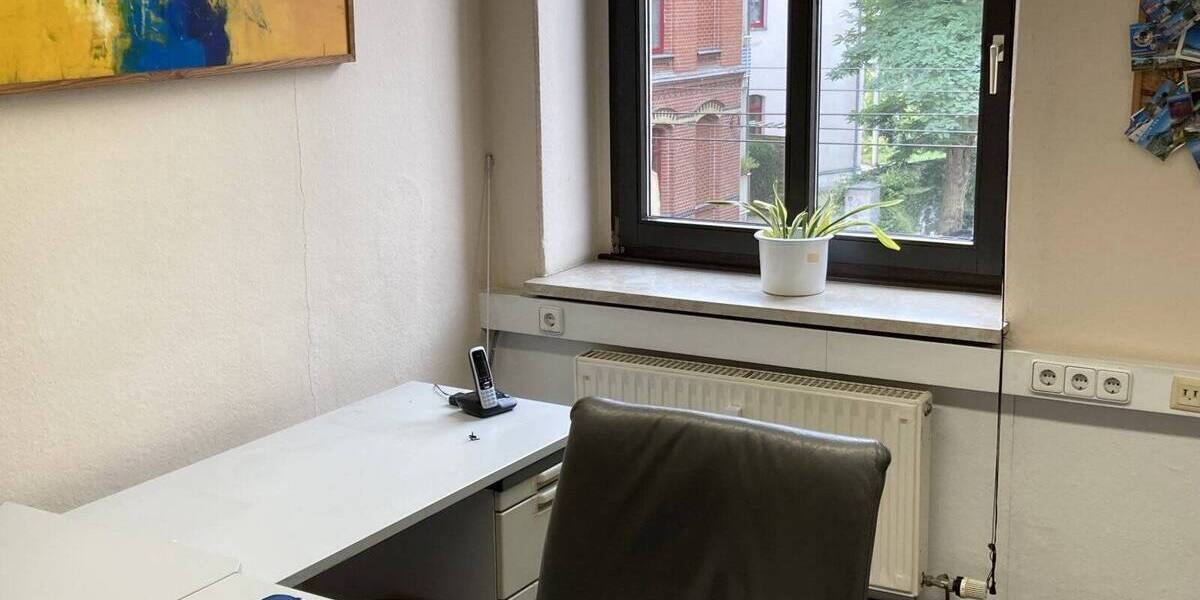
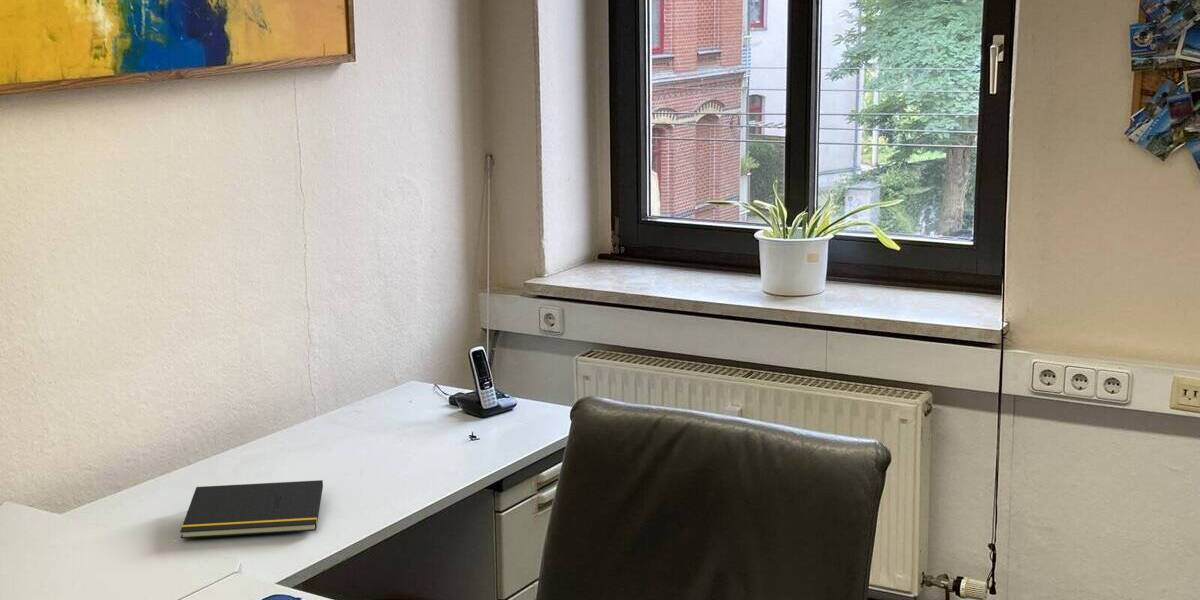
+ notepad [179,479,324,540]
